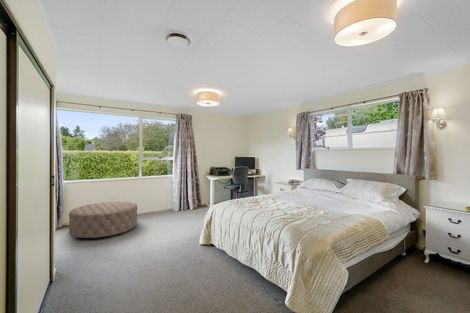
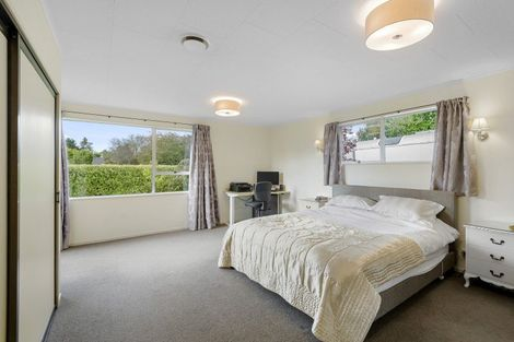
- ottoman [68,201,138,239]
